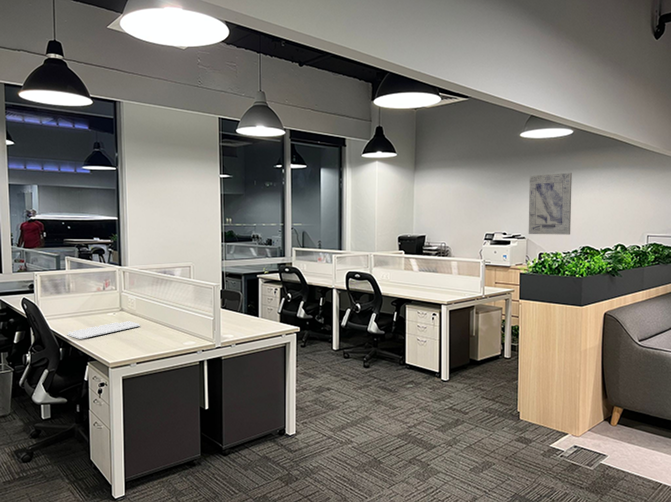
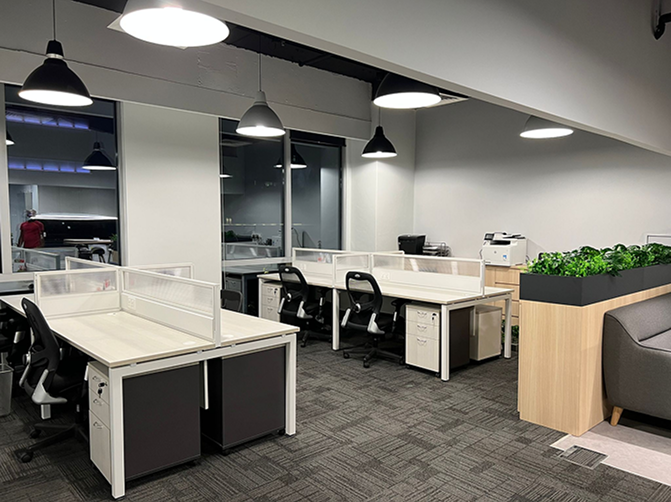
- keyboard [66,320,141,340]
- wall art [528,172,573,236]
